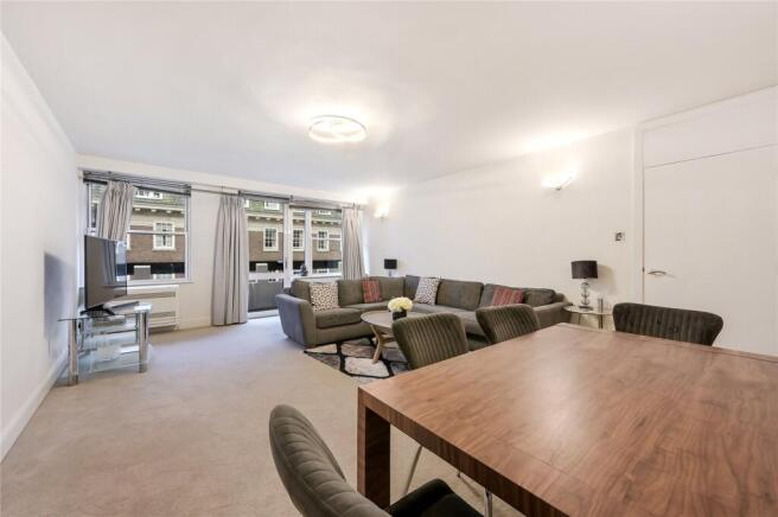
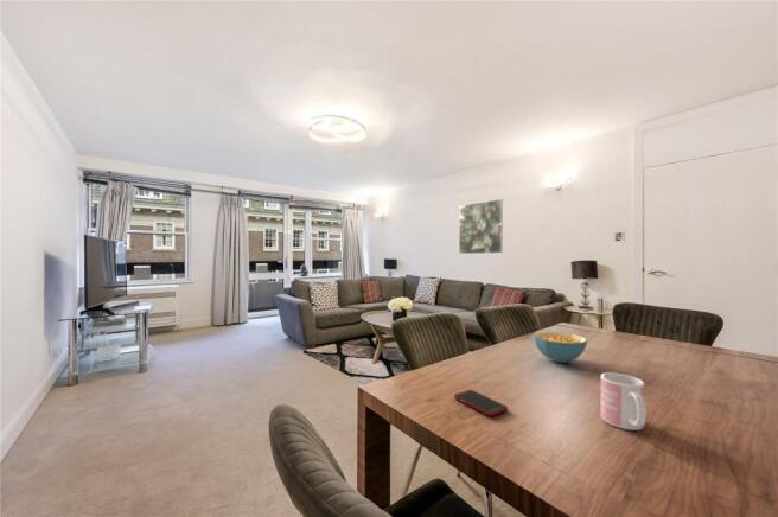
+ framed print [458,198,504,255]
+ cereal bowl [531,331,588,364]
+ cell phone [453,389,509,417]
+ mug [599,371,648,432]
